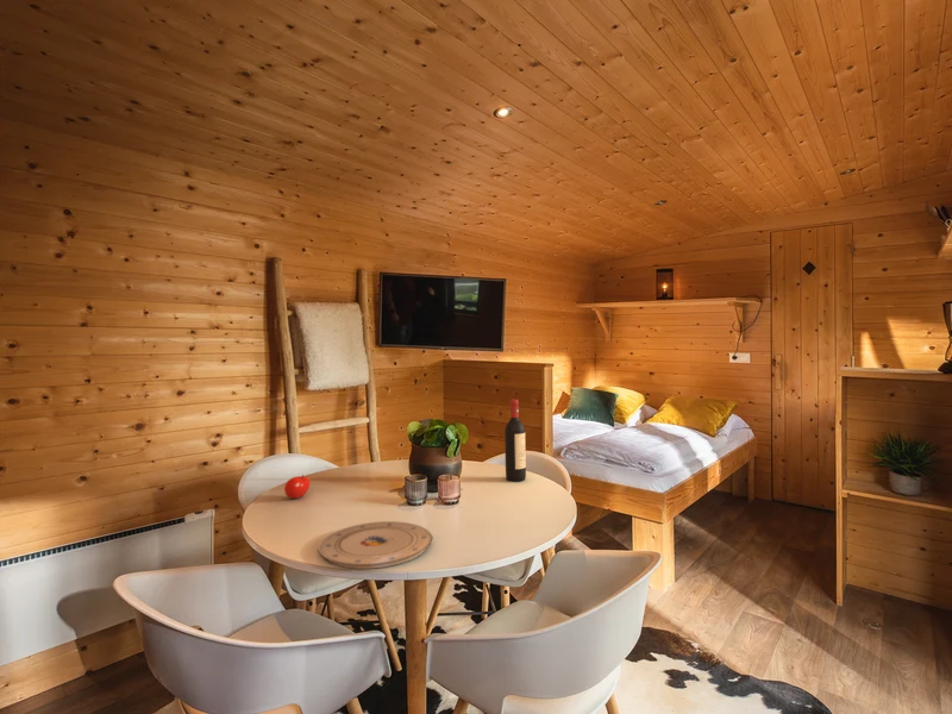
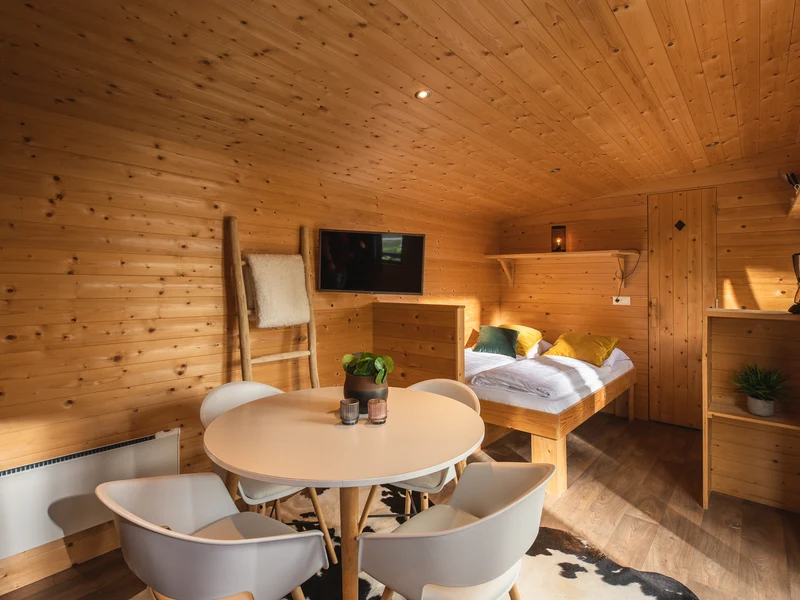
- wine bottle [503,399,527,483]
- plate [318,520,433,570]
- fruit [283,474,312,500]
